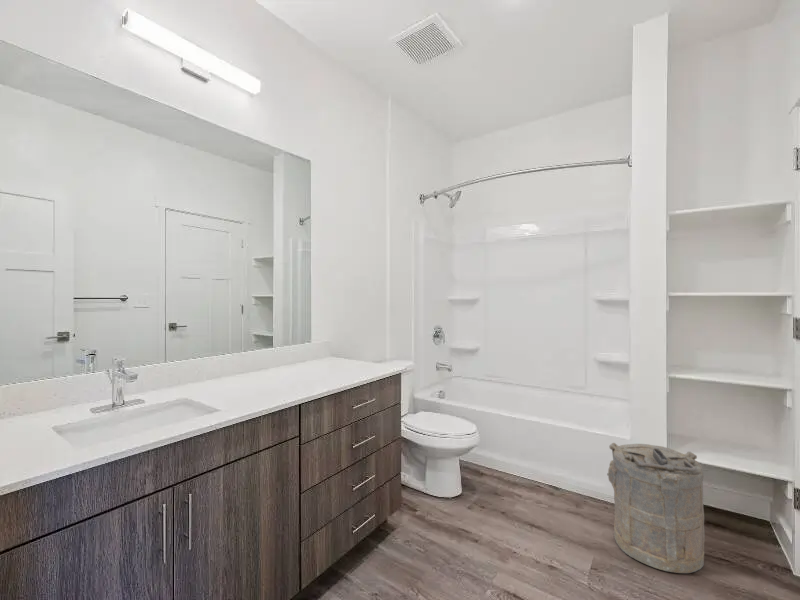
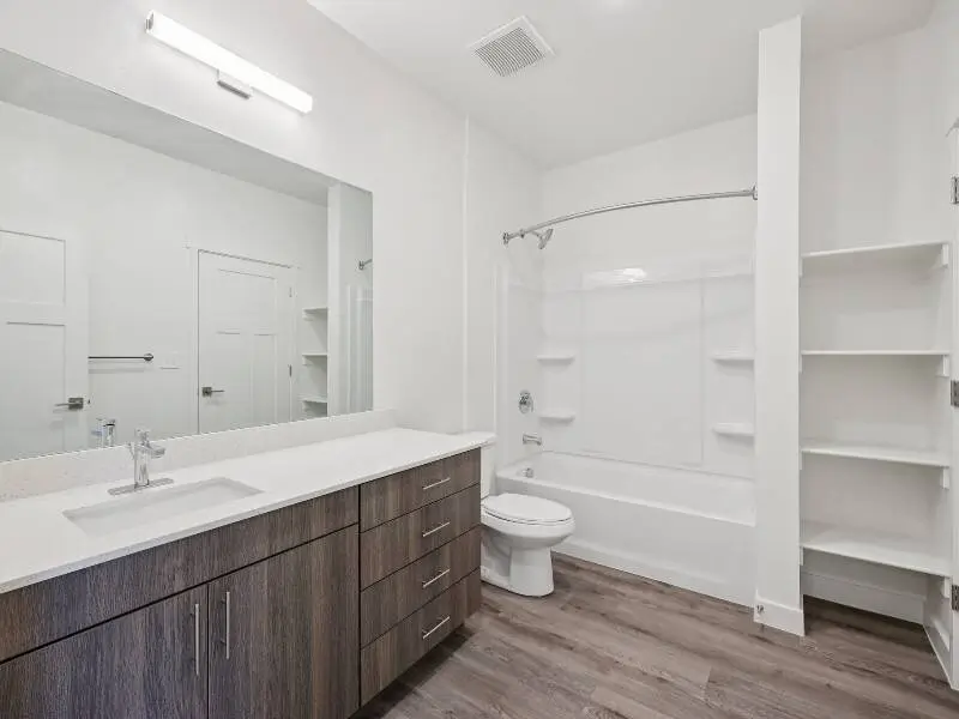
- laundry hamper [606,442,706,574]
